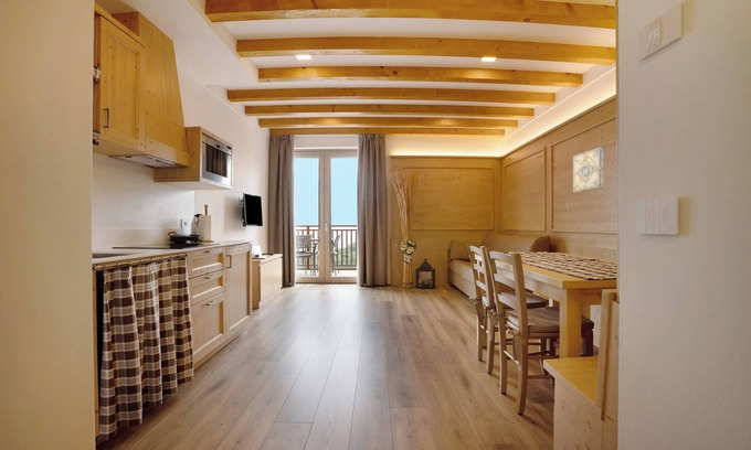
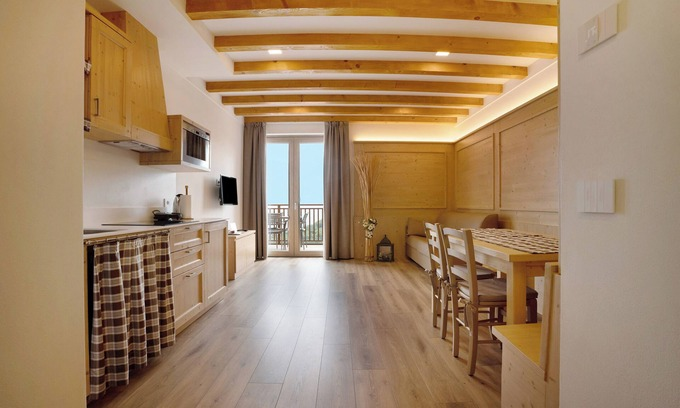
- wall art [572,147,604,193]
